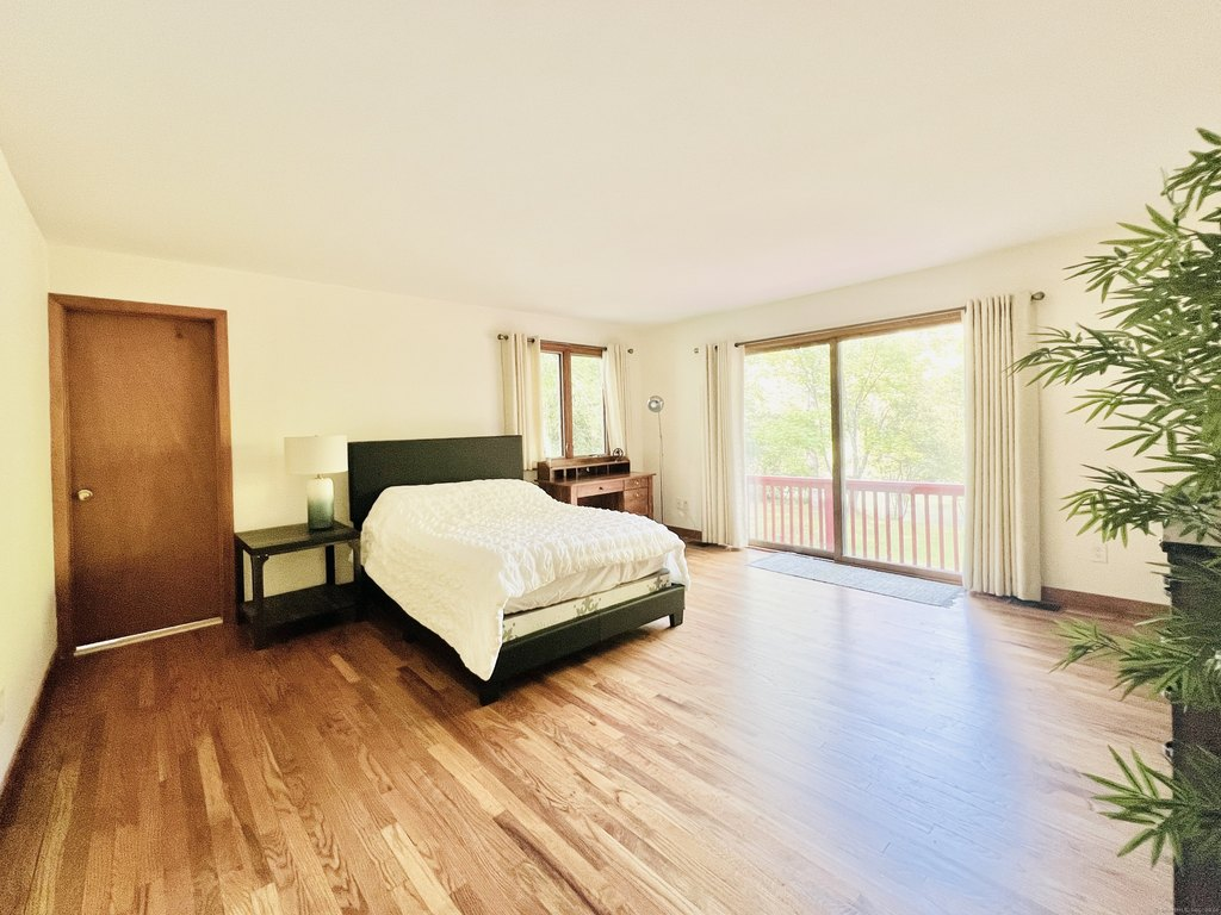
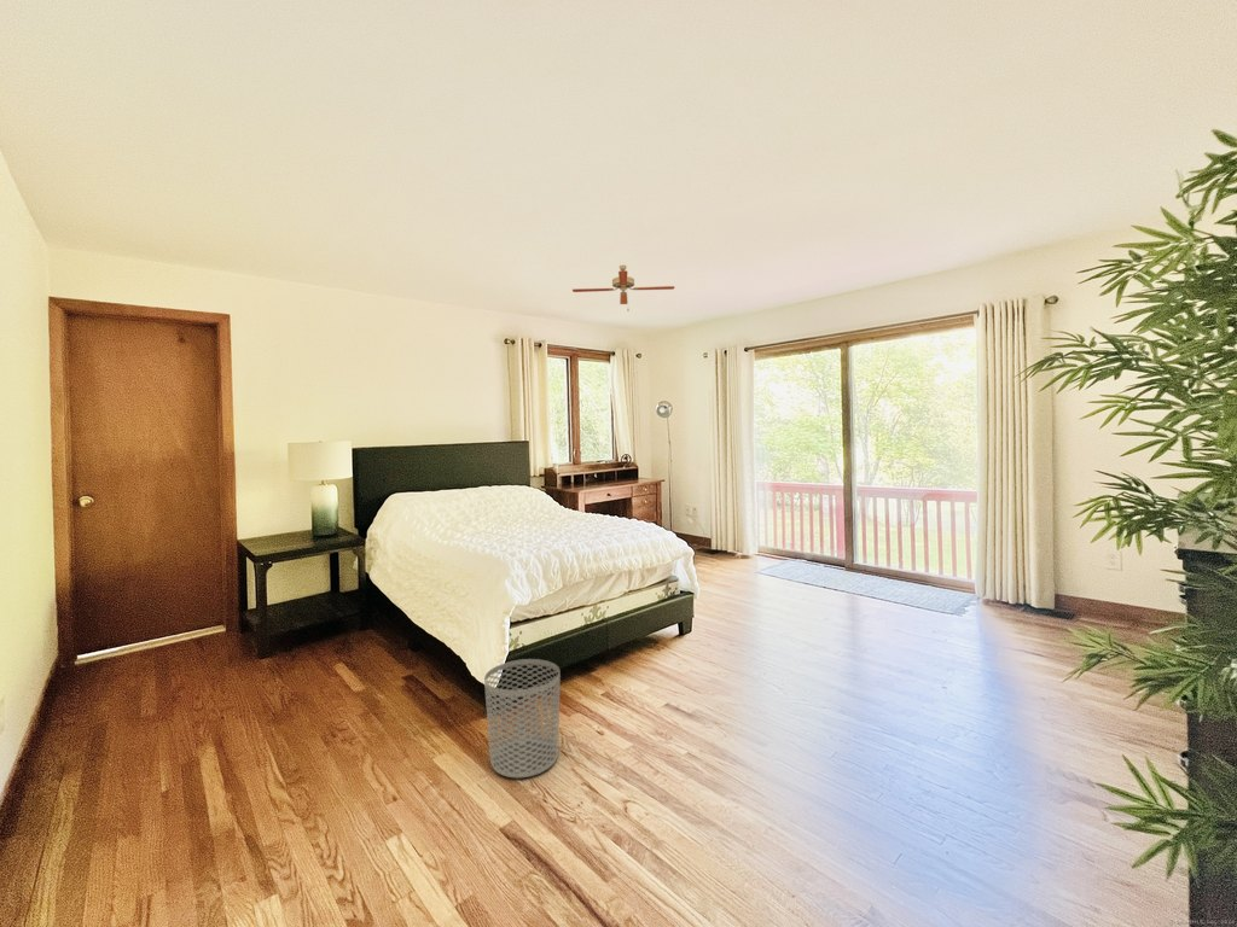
+ ceiling fan [571,264,675,313]
+ waste bin [483,658,562,779]
